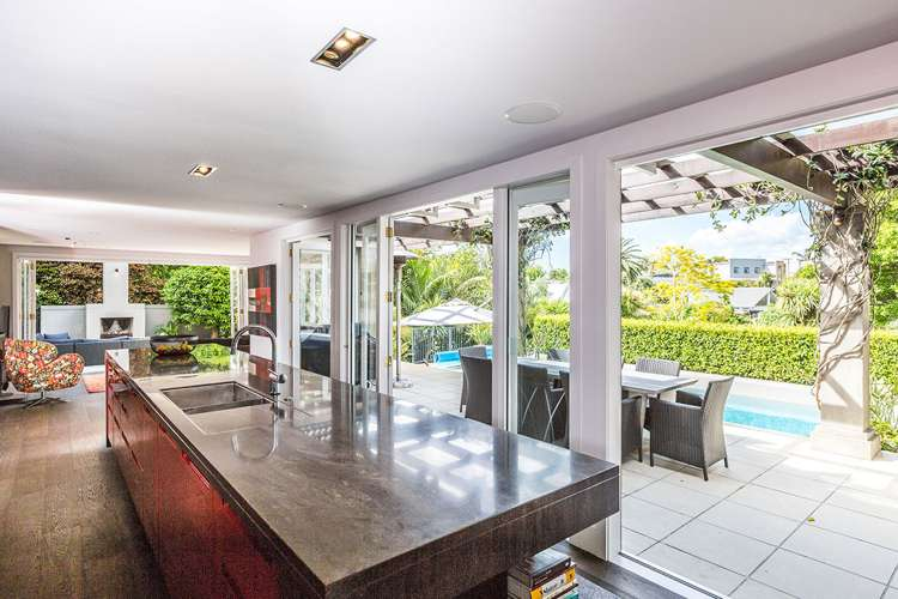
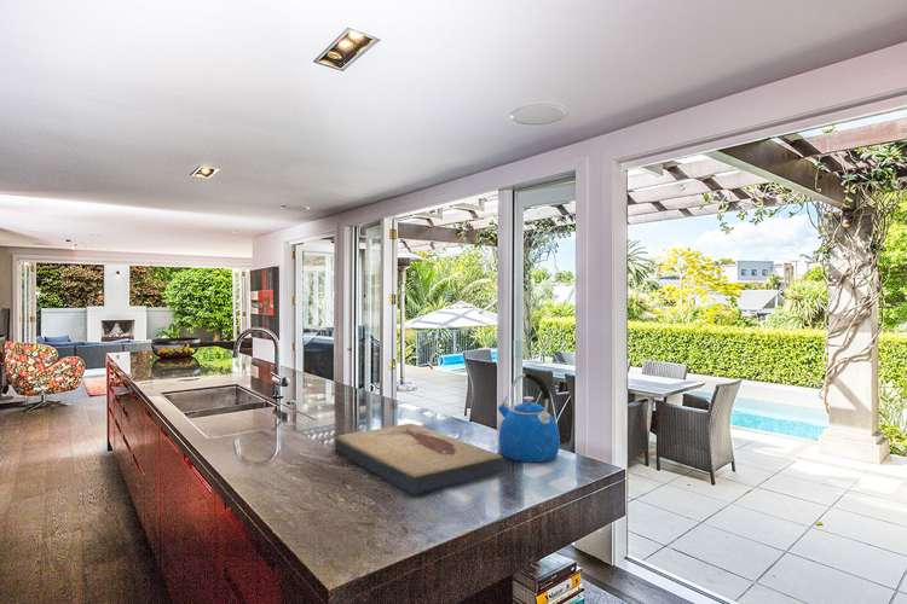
+ kettle [497,372,561,463]
+ fish fossil [334,423,506,495]
